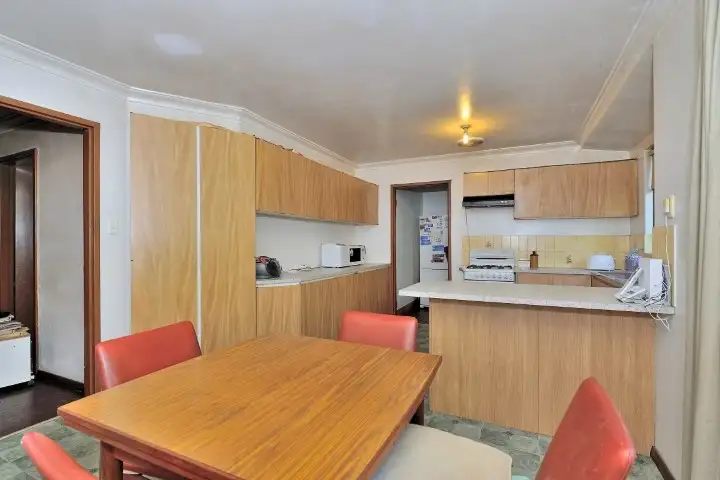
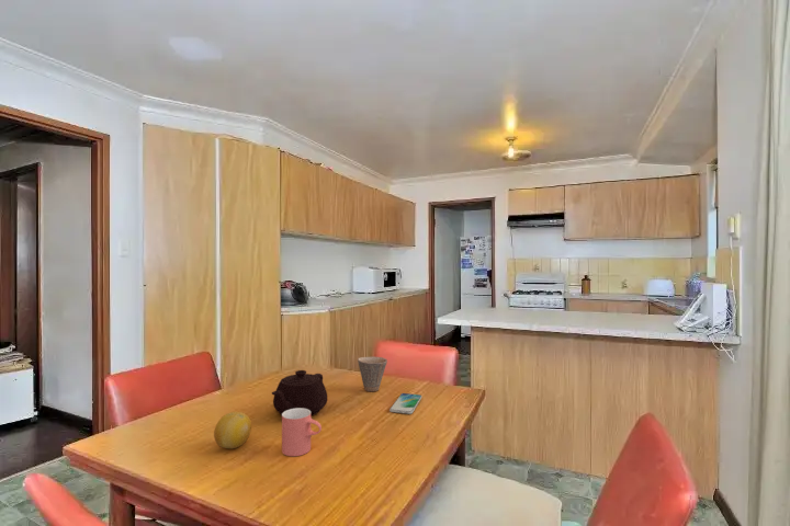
+ smartphone [388,392,422,415]
+ cup [357,356,388,392]
+ teapot [271,369,328,416]
+ fruit [213,411,252,449]
+ cup [281,408,323,457]
